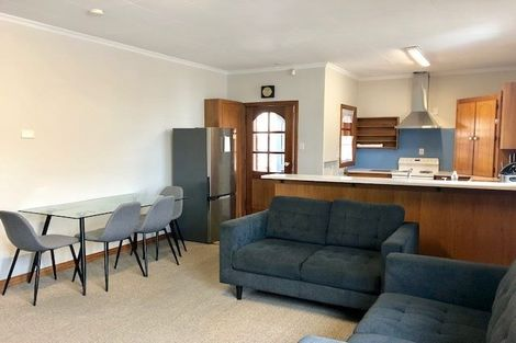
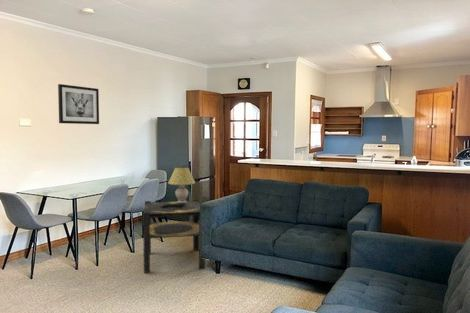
+ table lamp [167,166,196,204]
+ wall art [57,83,100,125]
+ side table [142,199,206,273]
